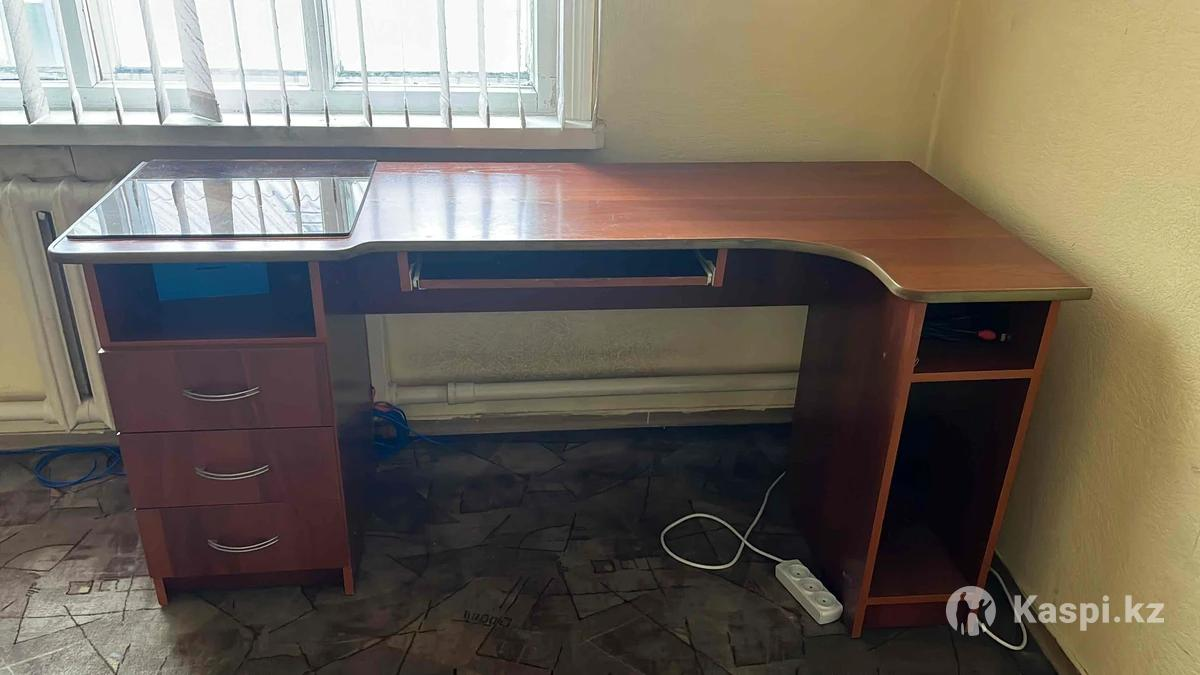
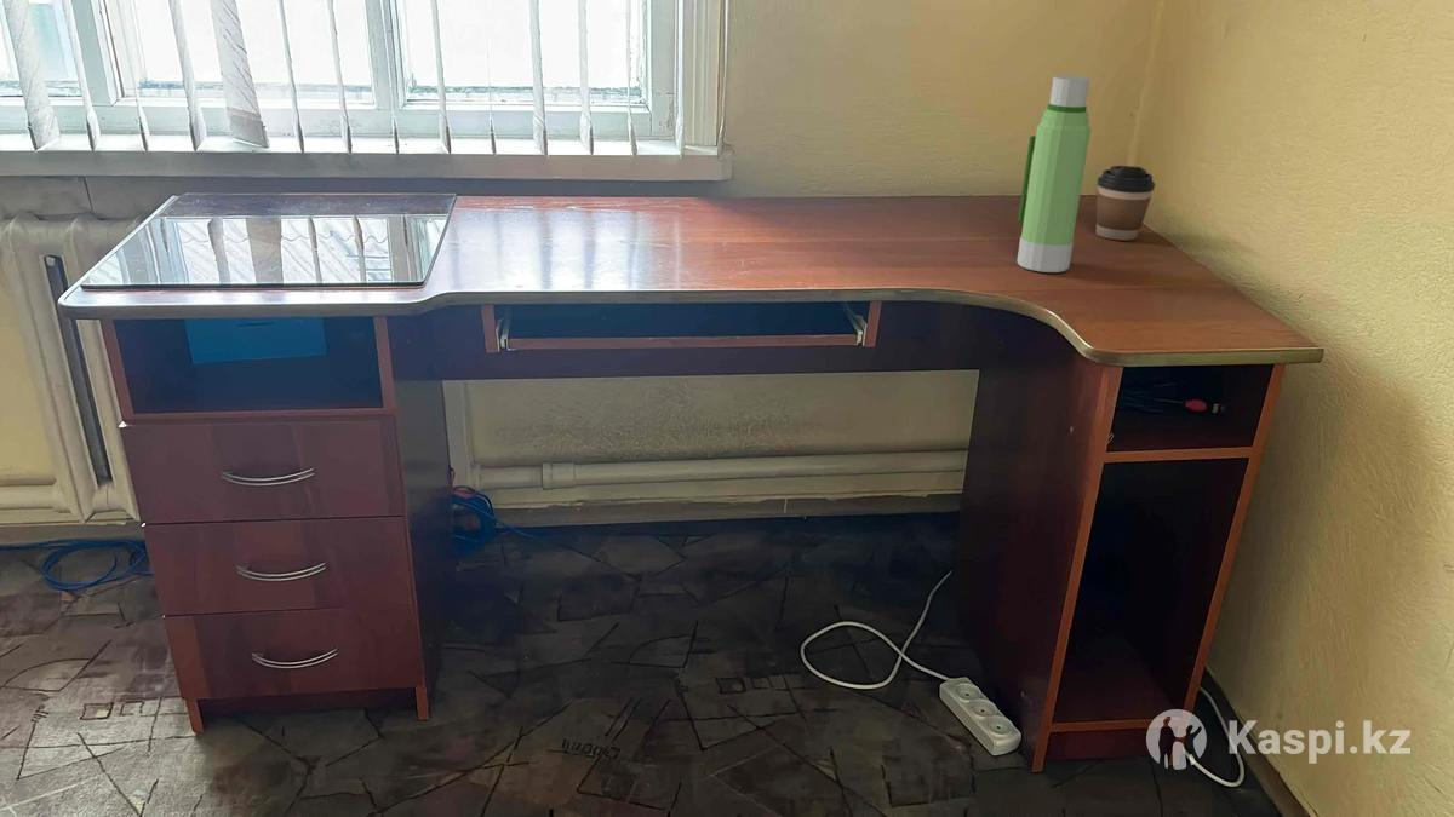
+ water bottle [1017,74,1092,274]
+ coffee cup [1095,165,1156,241]
